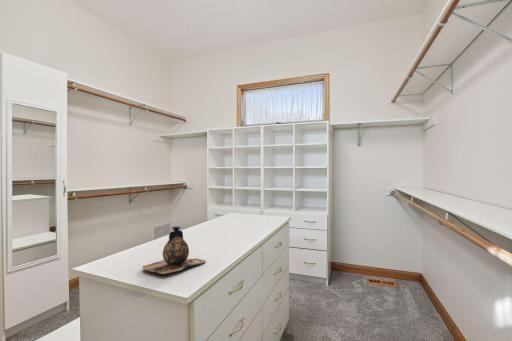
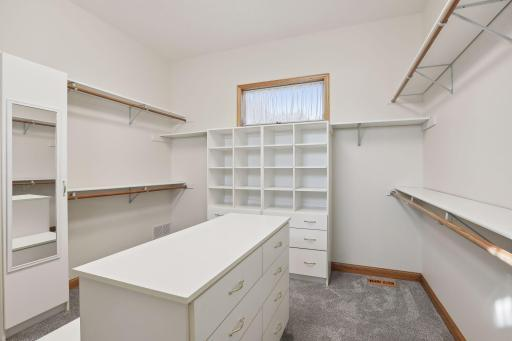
- vase [141,226,206,275]
